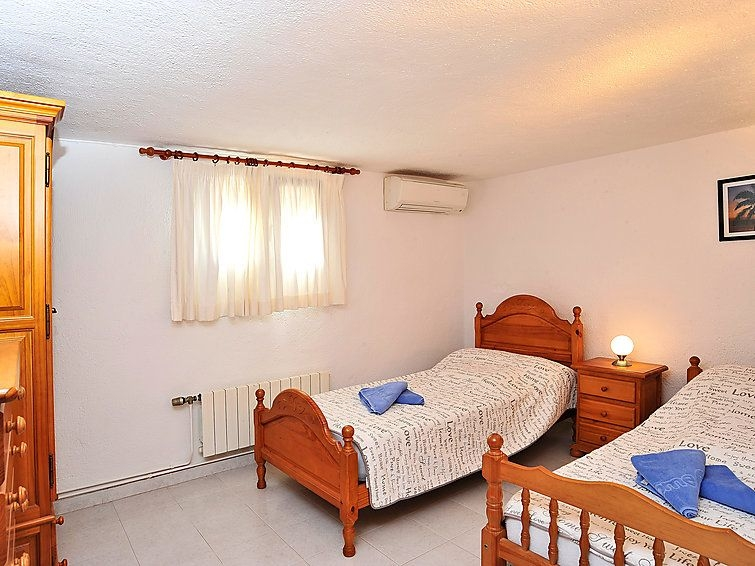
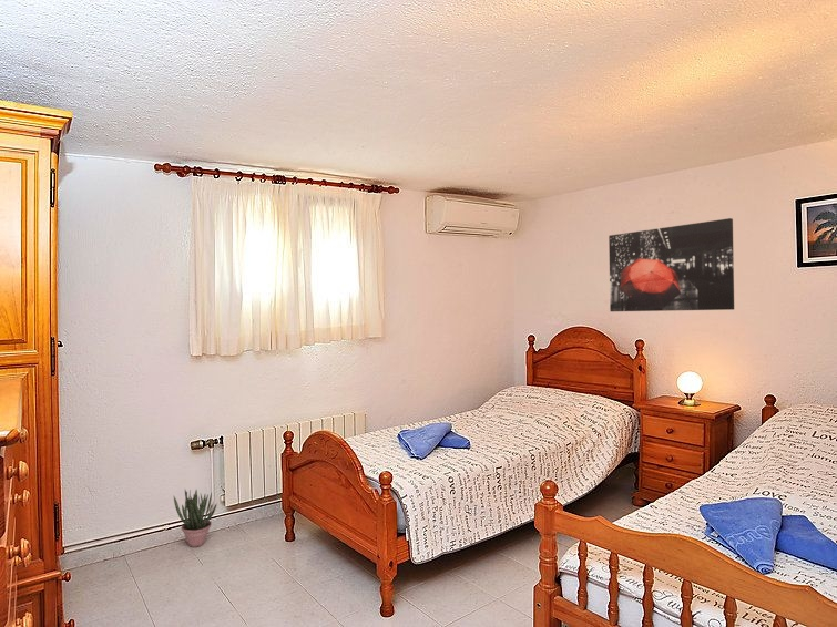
+ potted plant [173,489,218,548]
+ wall art [608,217,735,312]
